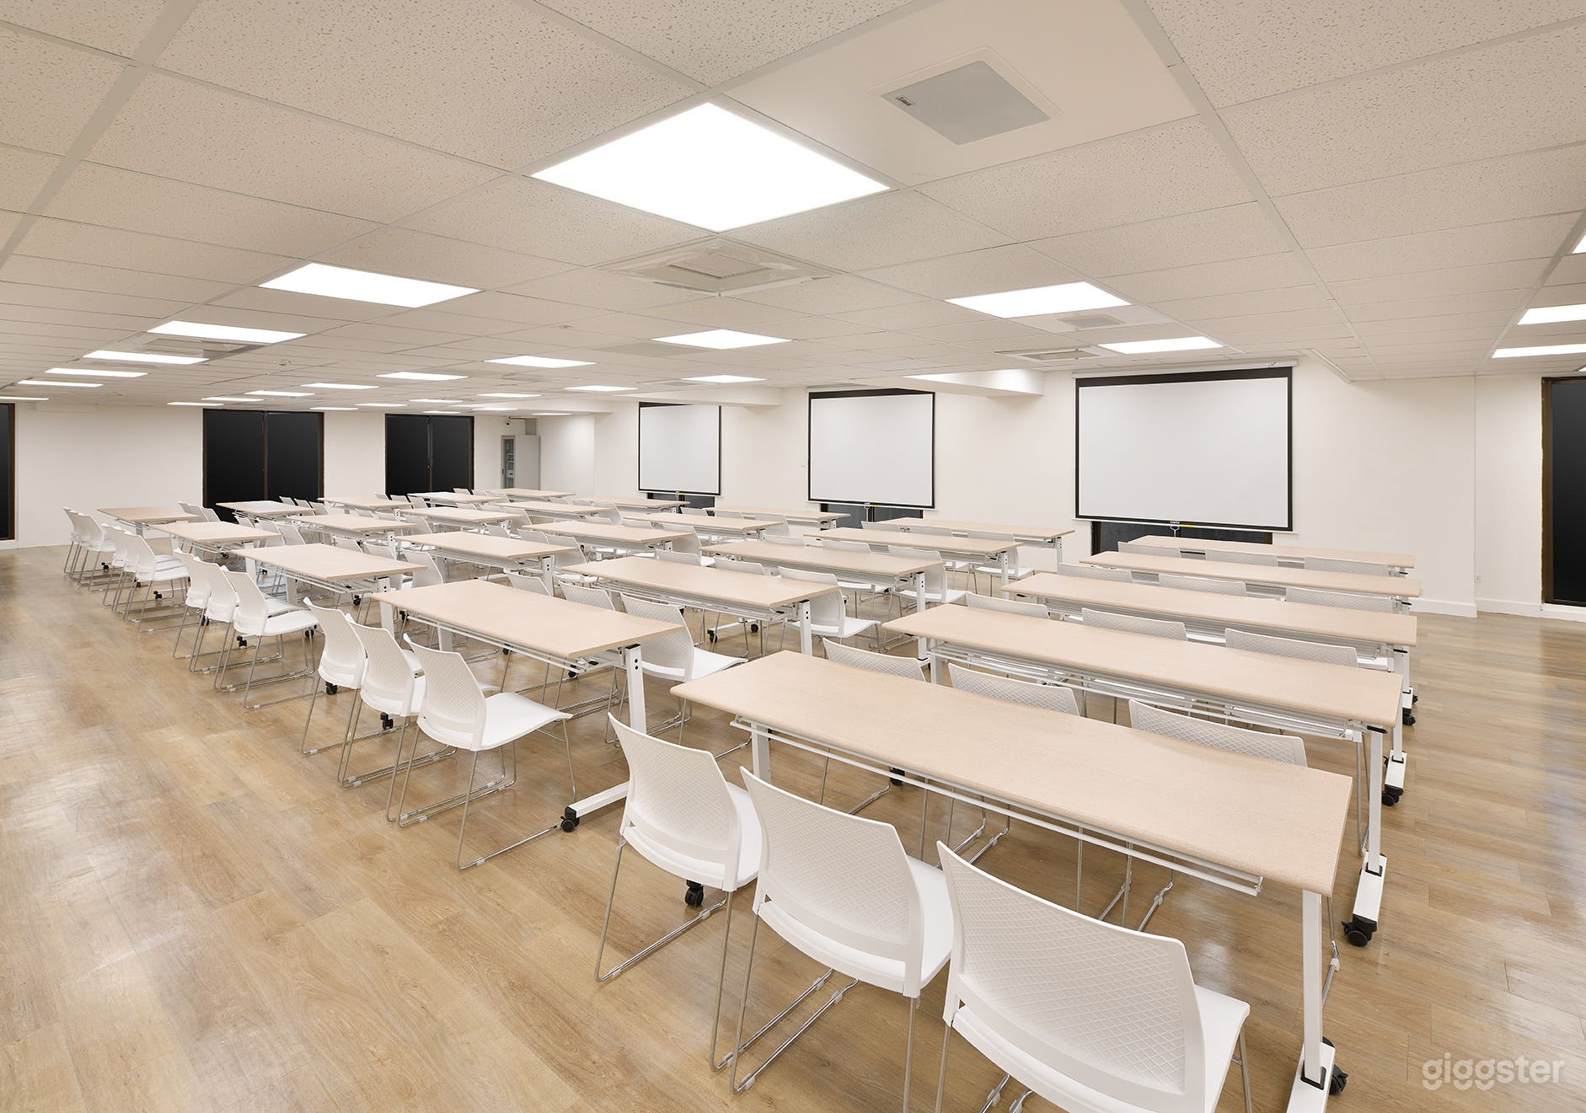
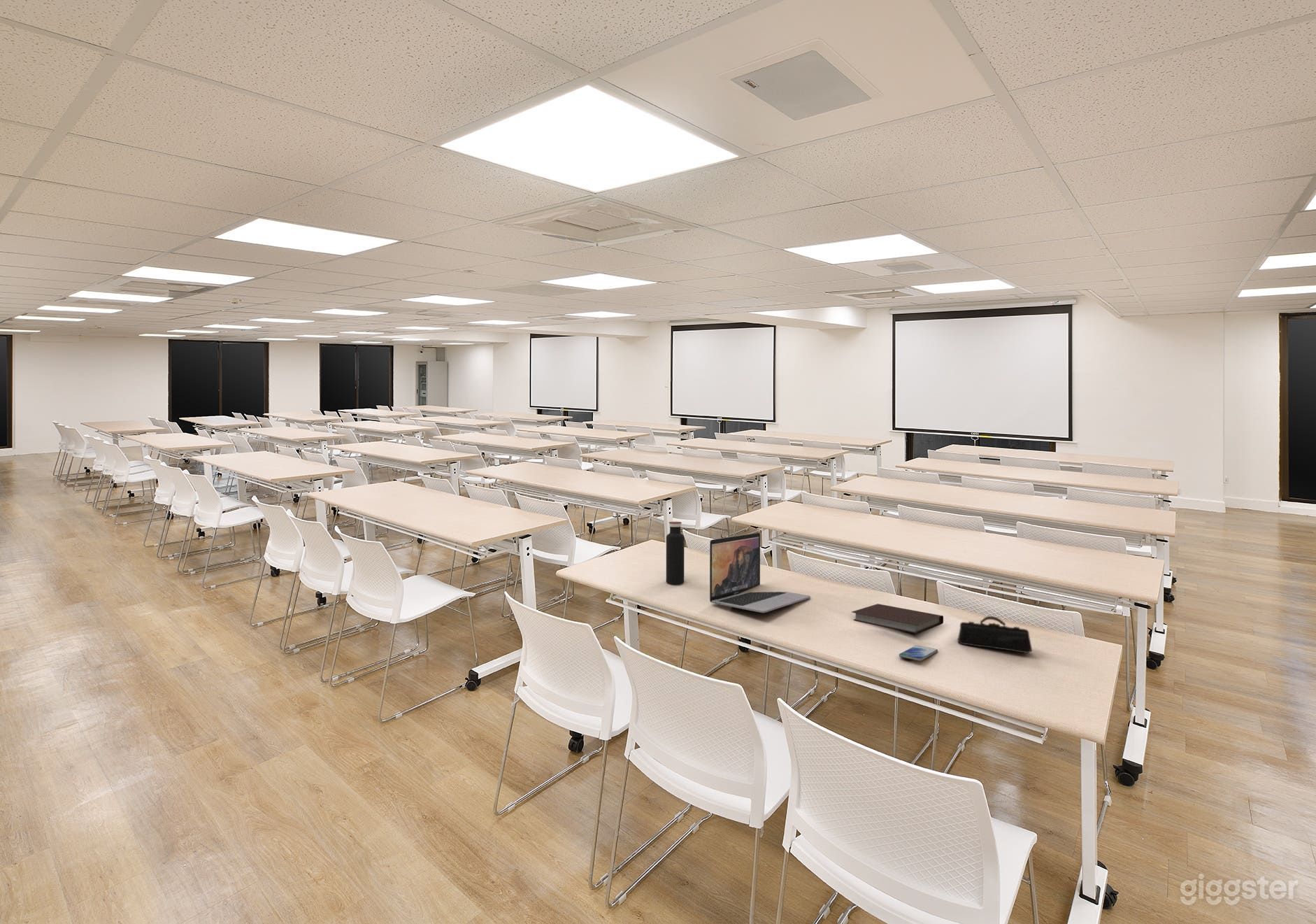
+ laptop [709,532,811,613]
+ pencil case [957,616,1033,654]
+ notebook [851,603,944,634]
+ water bottle [666,521,685,584]
+ smartphone [899,645,938,662]
